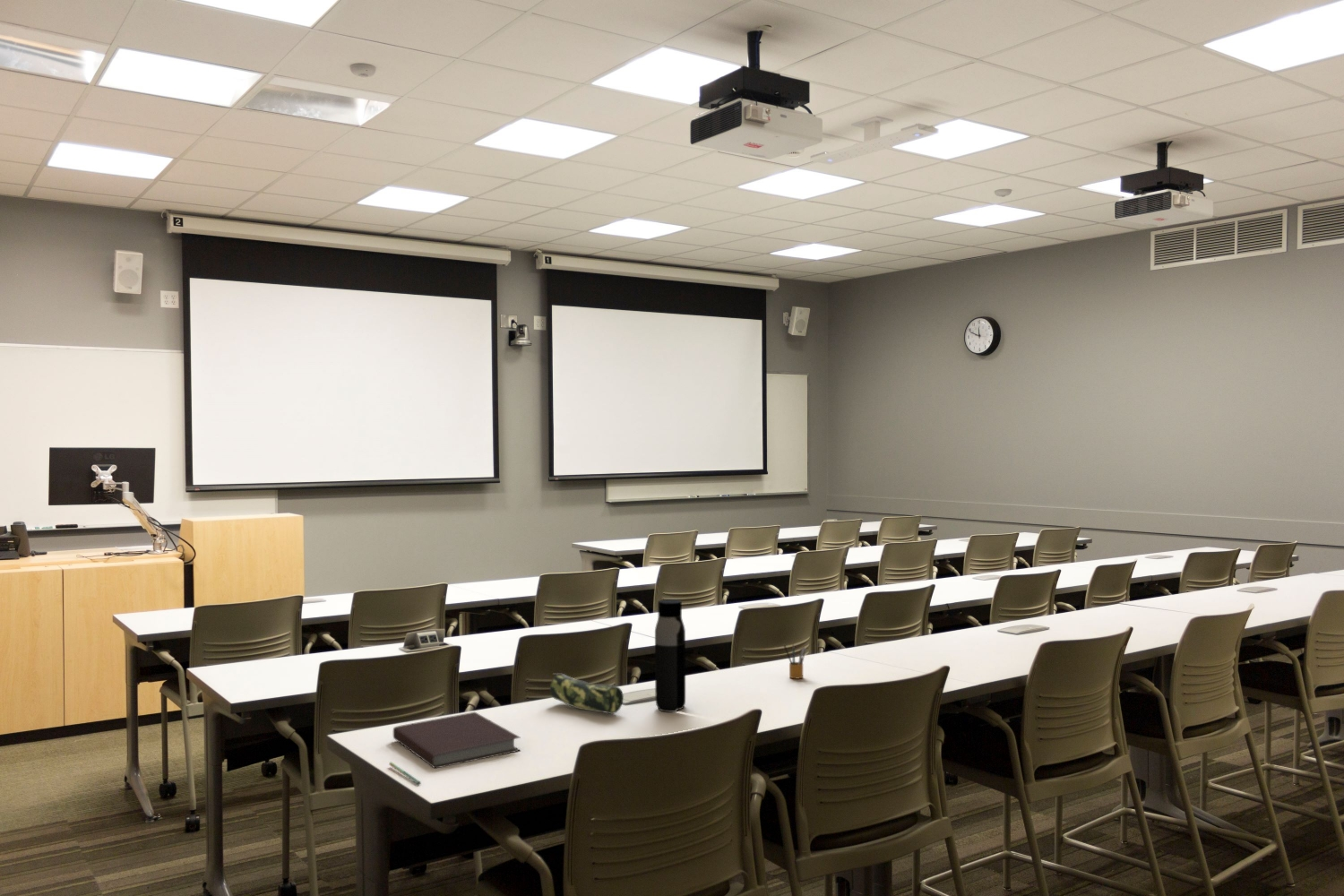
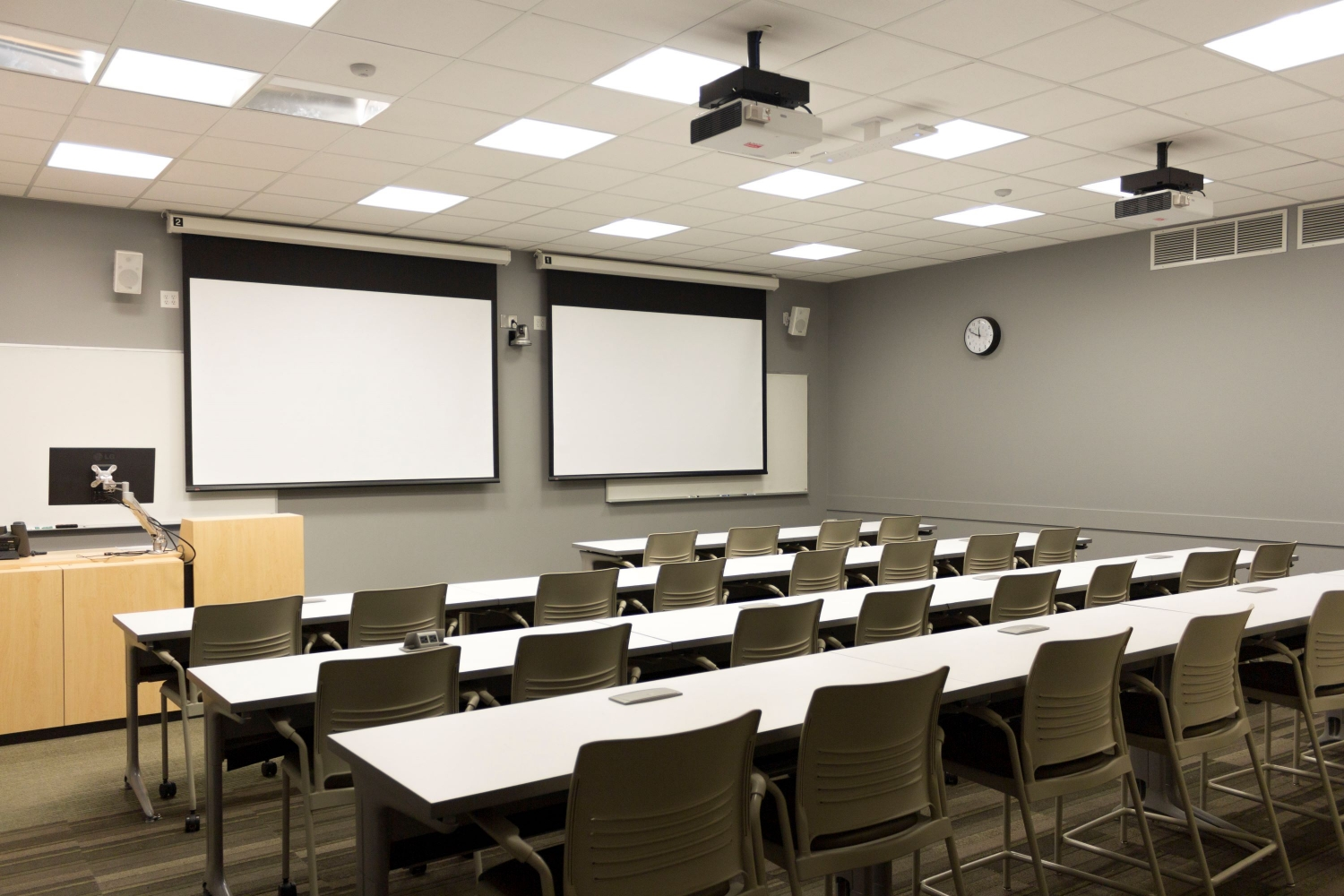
- pen [388,762,422,786]
- notebook [392,711,521,769]
- pencil box [782,642,807,680]
- pencil case [549,673,625,715]
- water bottle [654,599,686,713]
